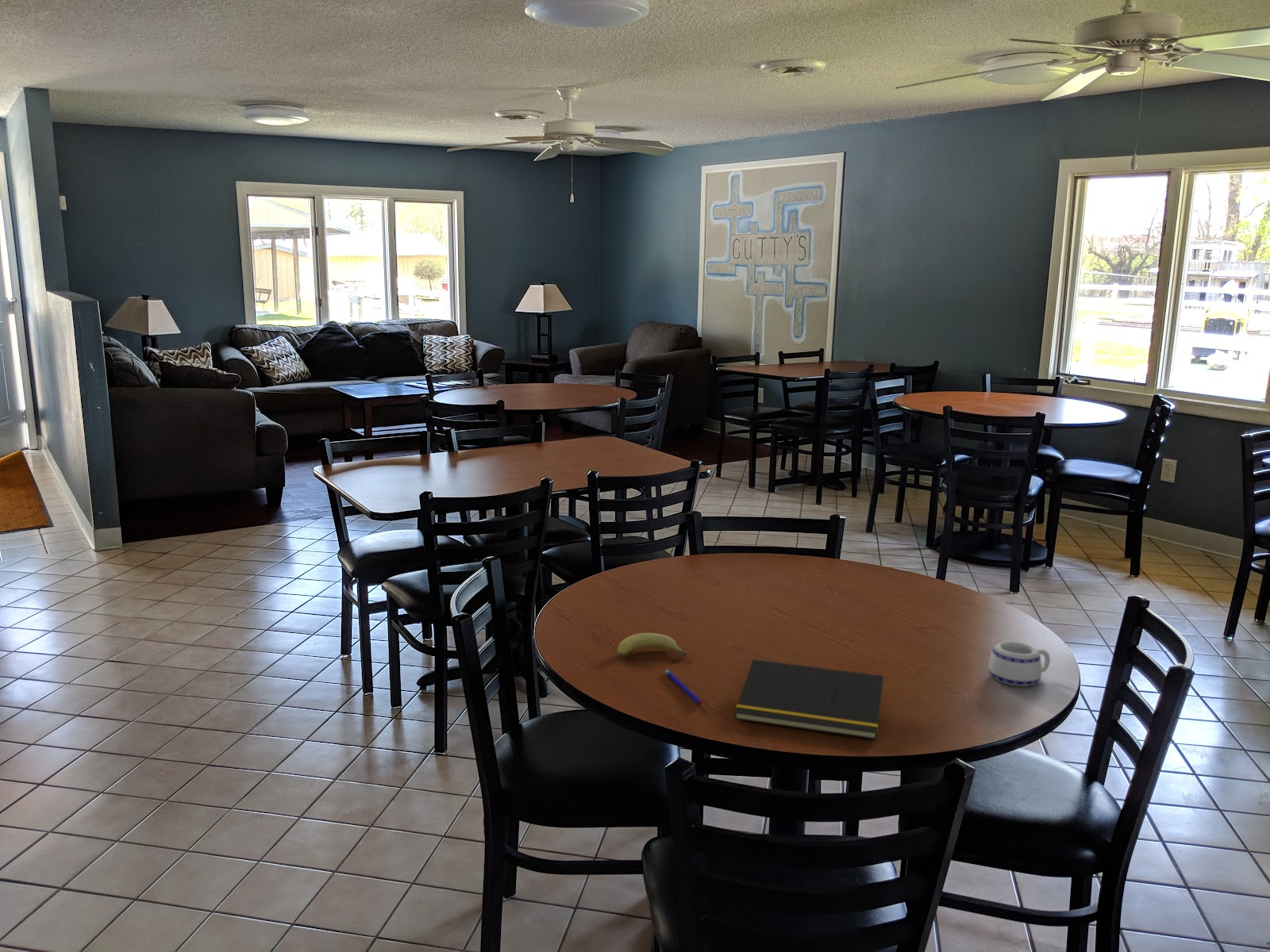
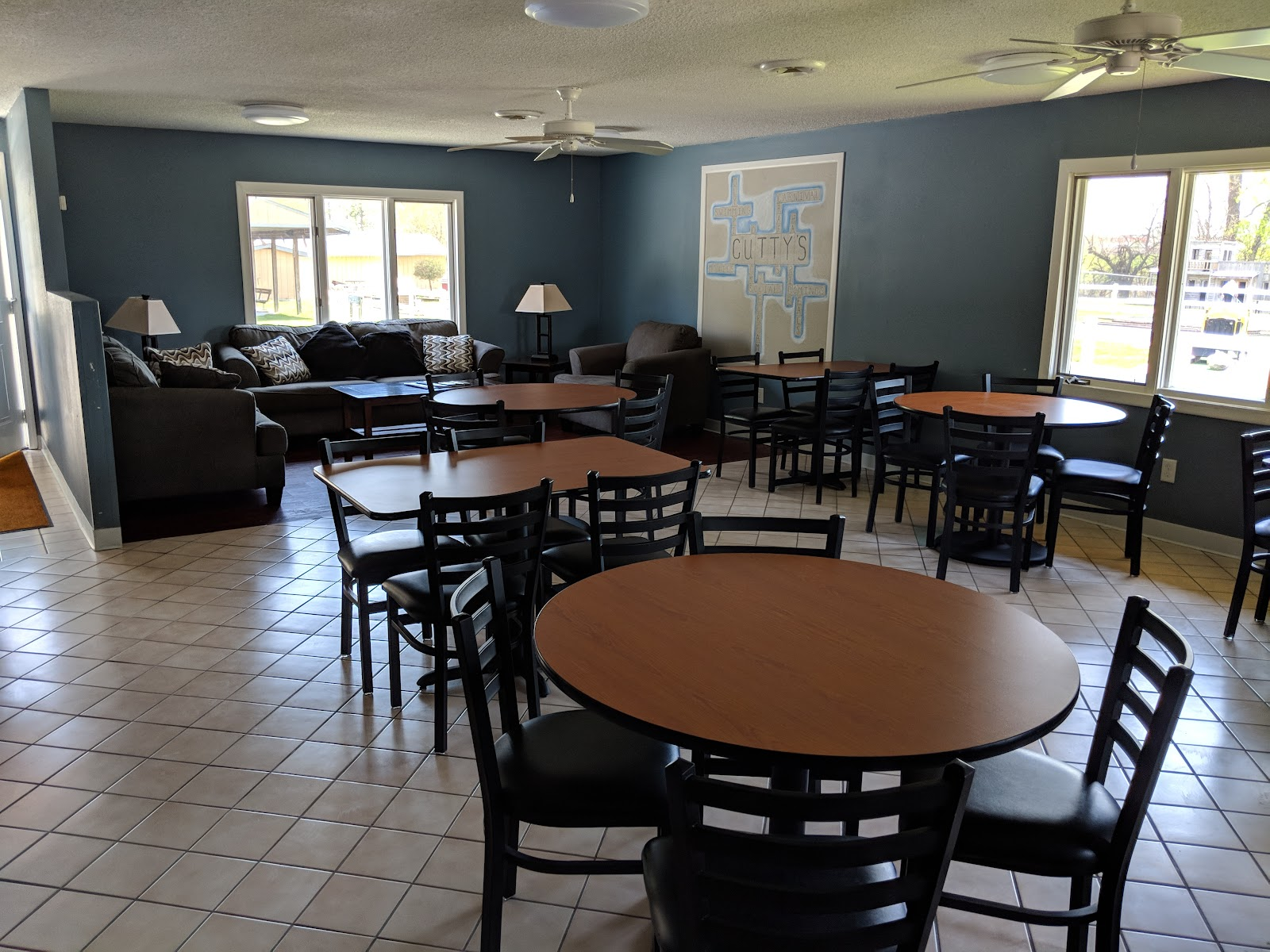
- pen [664,669,703,706]
- notepad [734,658,884,740]
- fruit [617,632,687,658]
- mug [988,641,1051,687]
